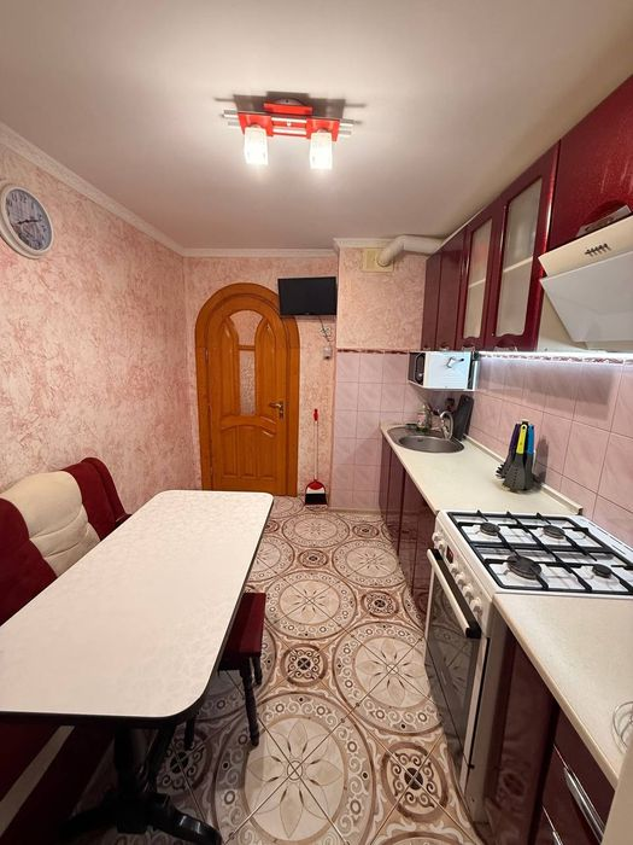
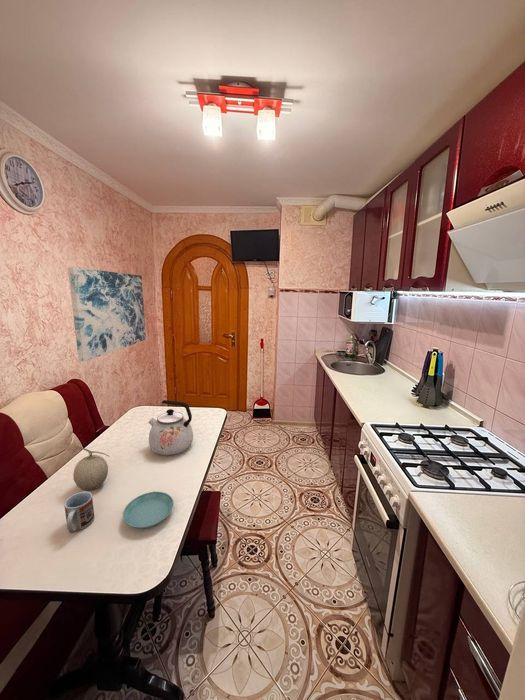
+ fruit [72,445,111,491]
+ saucer [122,491,175,530]
+ wall art [67,266,147,363]
+ kettle [147,399,194,456]
+ cup [63,491,95,534]
